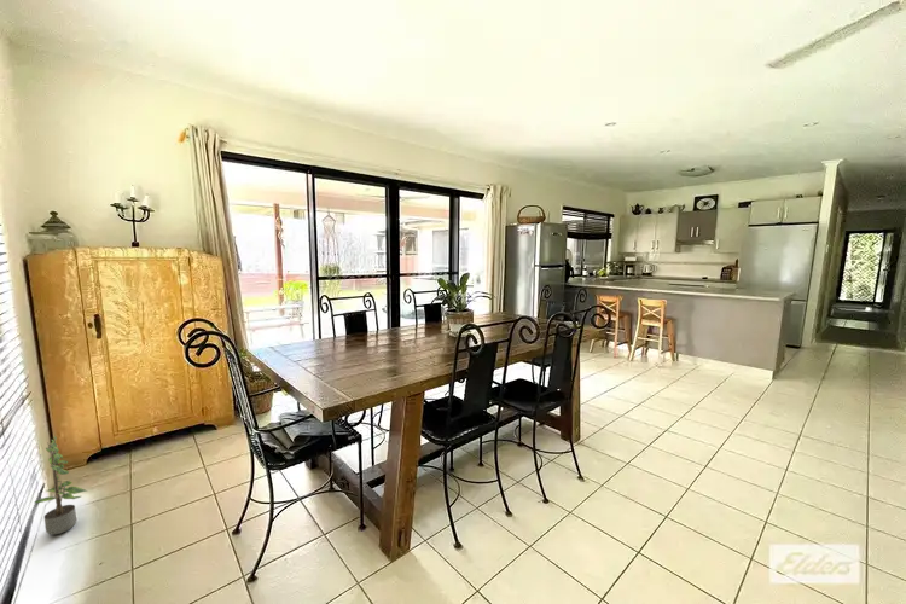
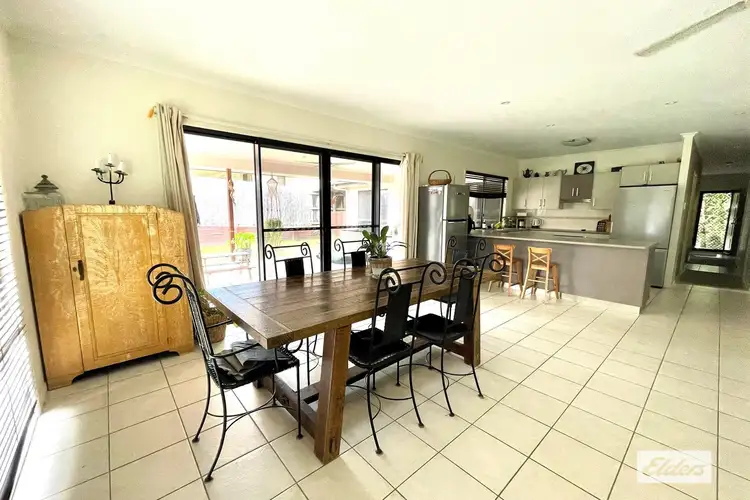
- potted plant [34,434,88,536]
